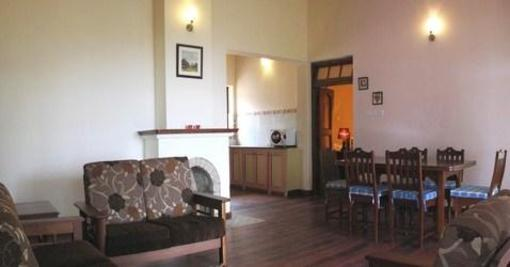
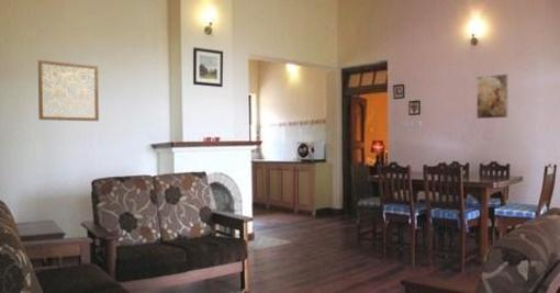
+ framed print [475,72,509,120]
+ wall art [37,59,100,122]
